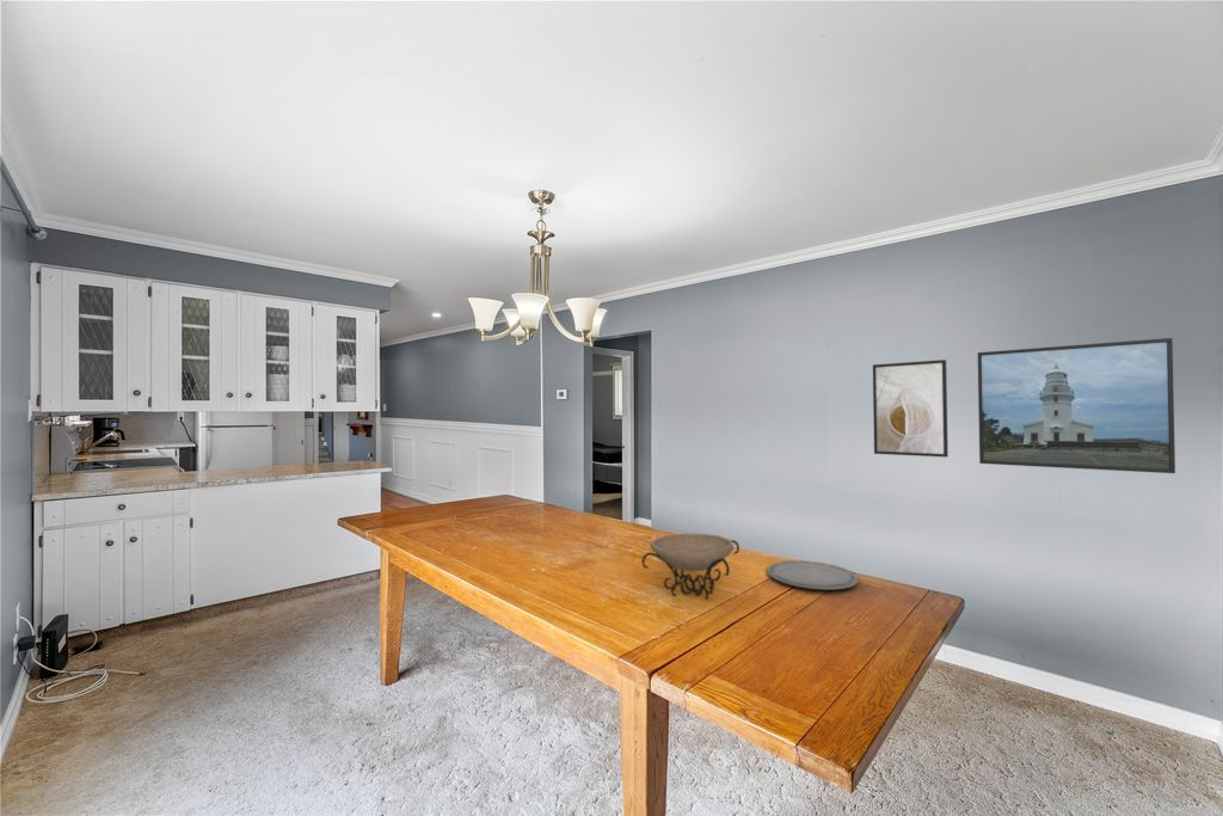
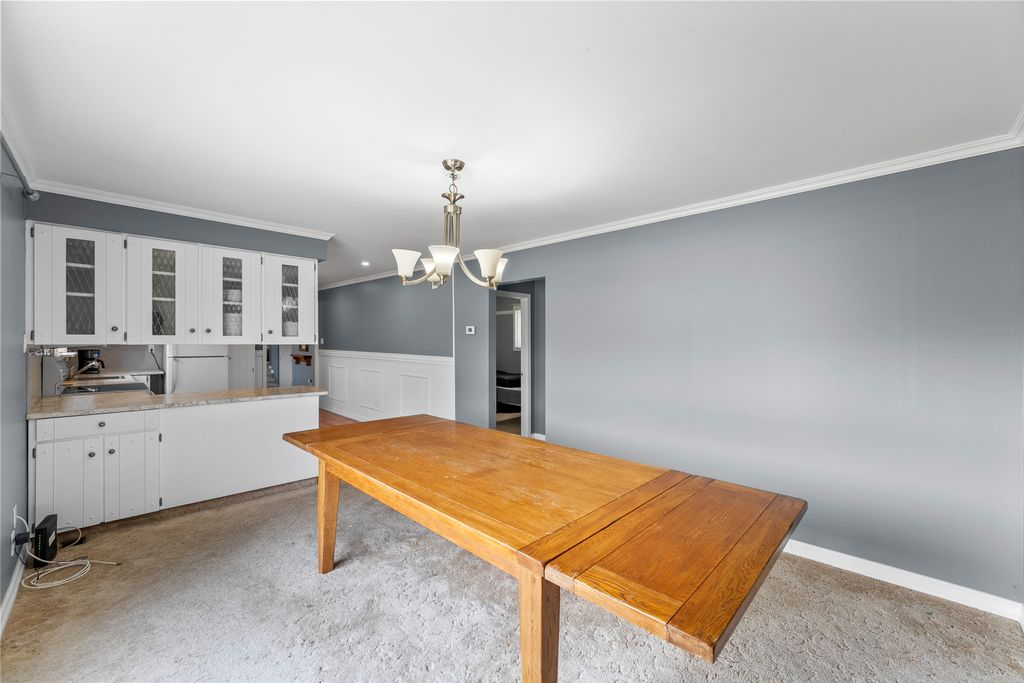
- plate [766,560,860,590]
- decorative bowl [640,533,740,601]
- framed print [977,337,1176,474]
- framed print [872,358,949,459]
